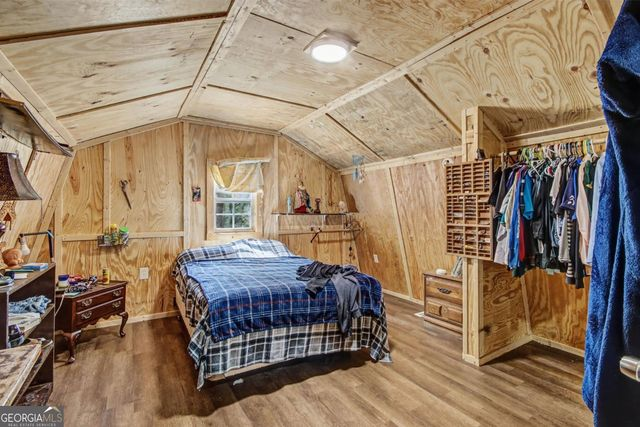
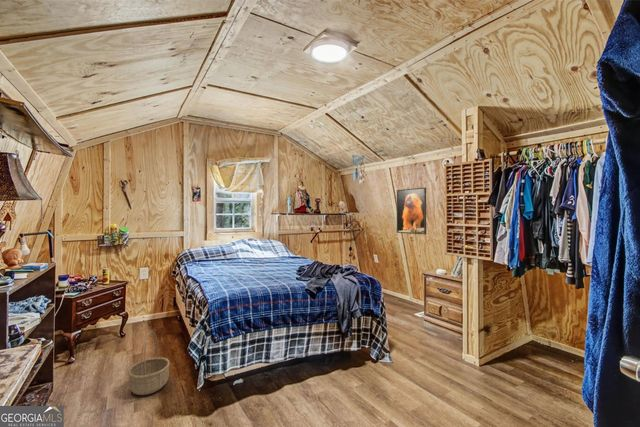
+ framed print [396,187,427,235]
+ basket [127,330,171,396]
